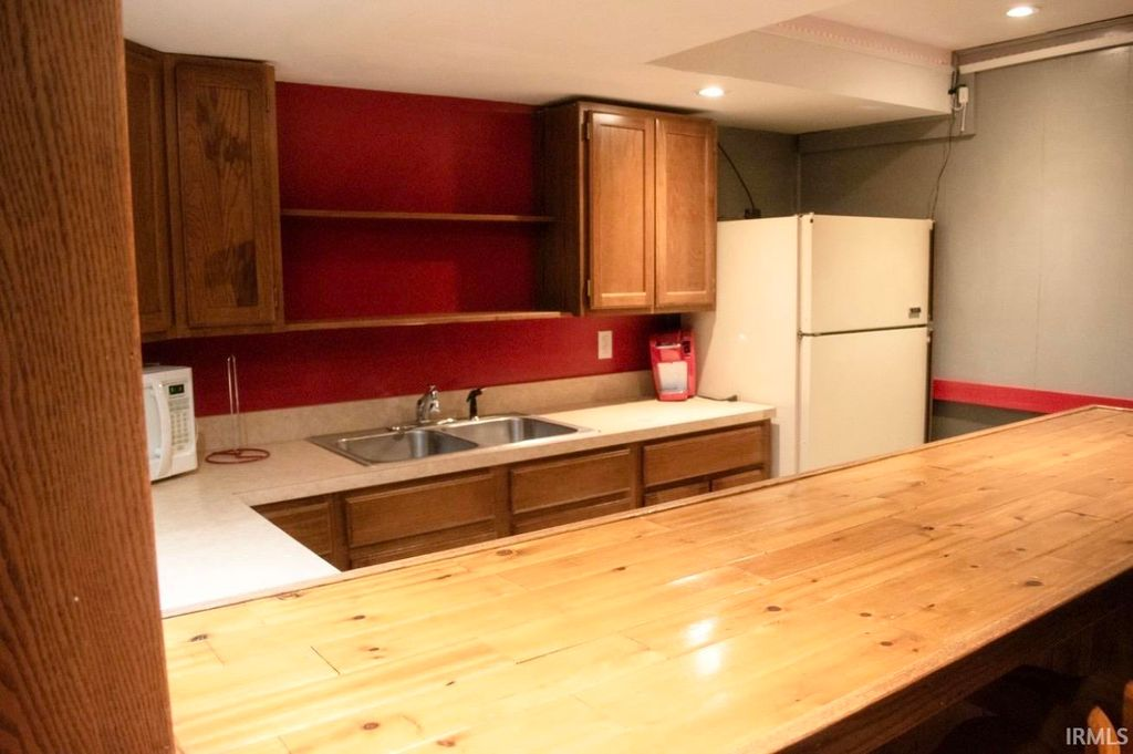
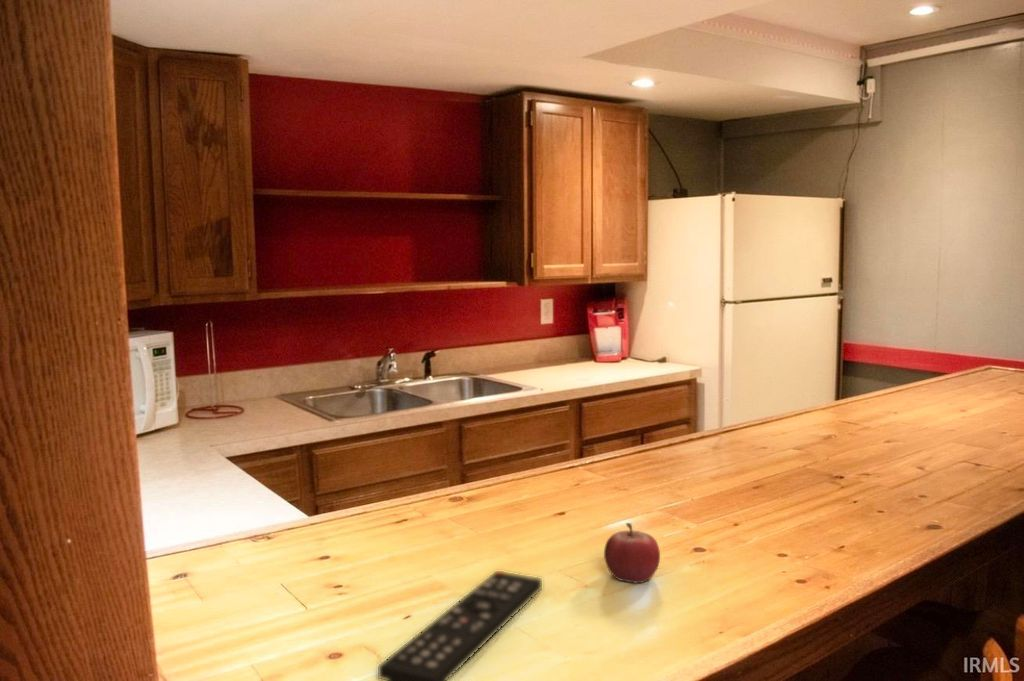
+ remote control [377,570,543,681]
+ fruit [603,522,661,584]
